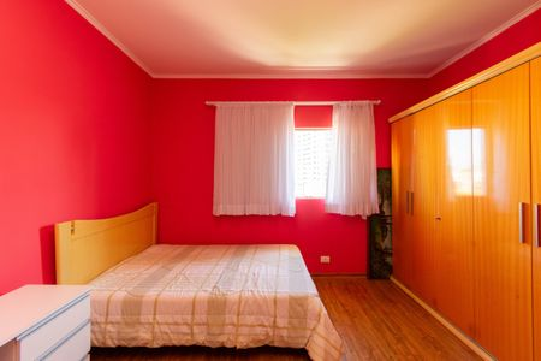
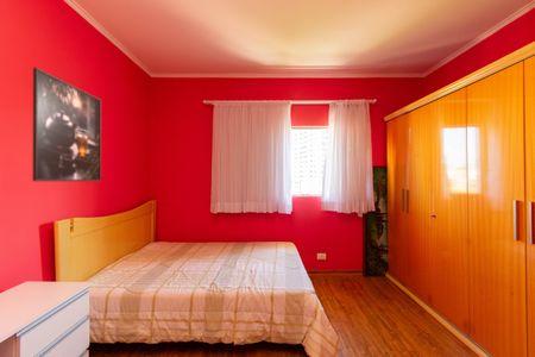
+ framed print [32,67,102,182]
